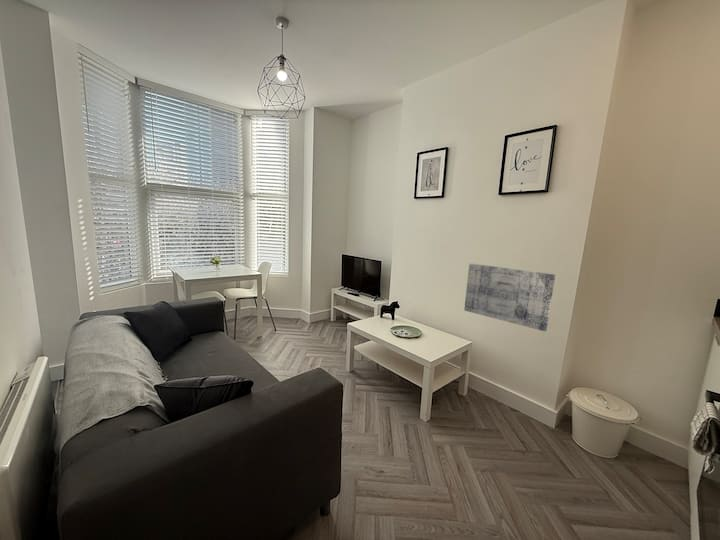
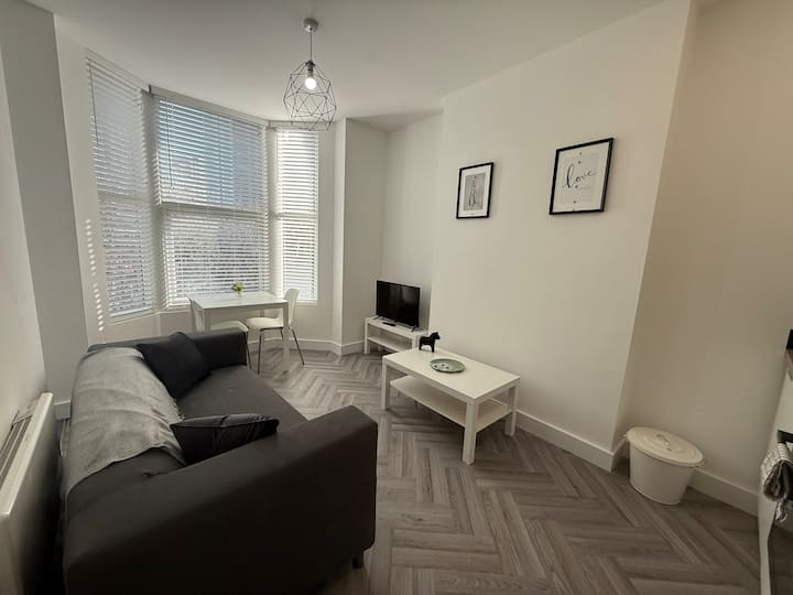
- wall art [463,262,556,332]
